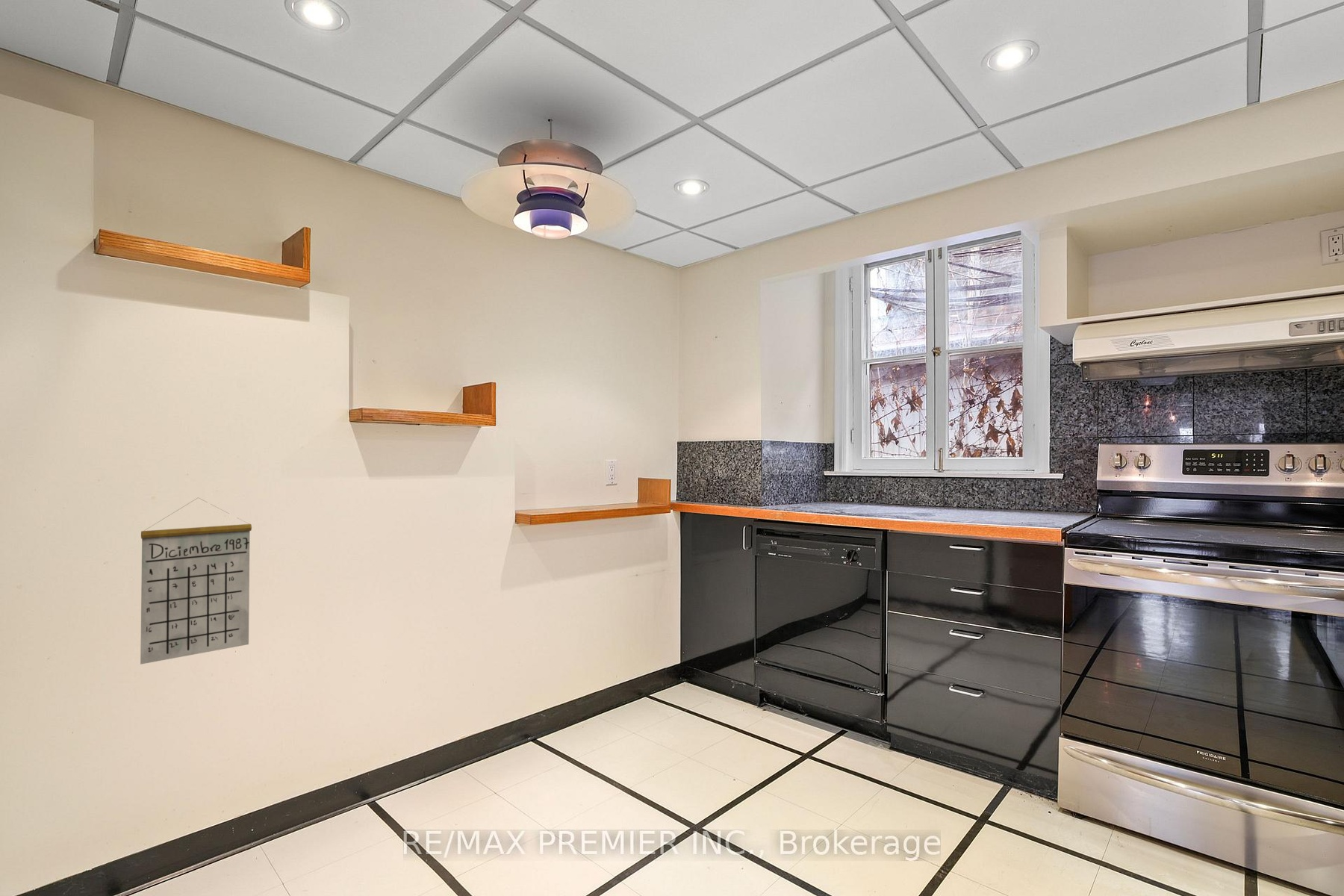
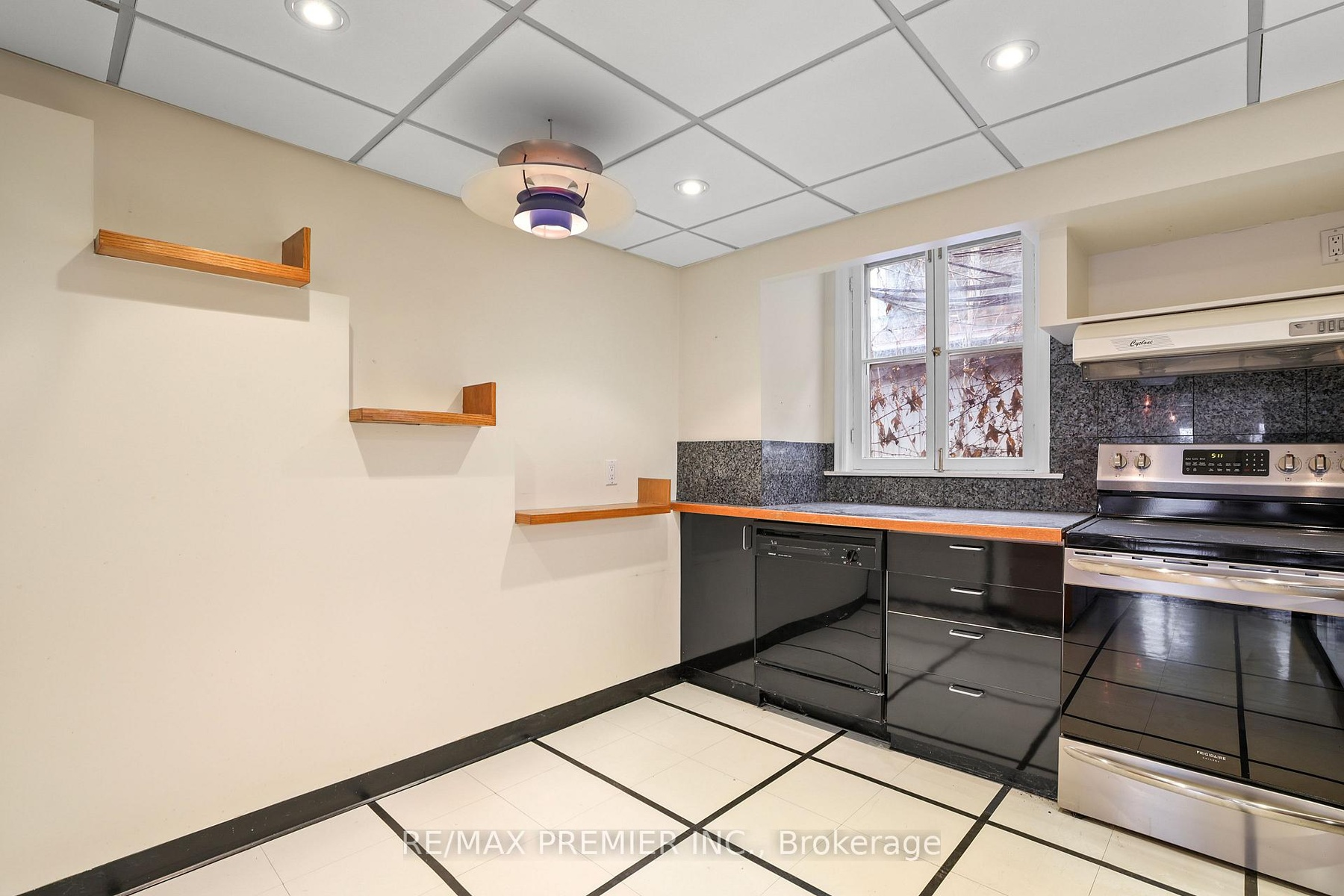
- calendar [140,497,252,665]
